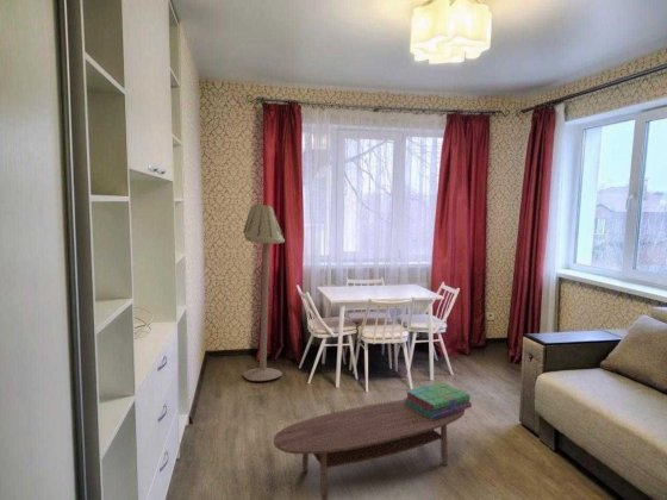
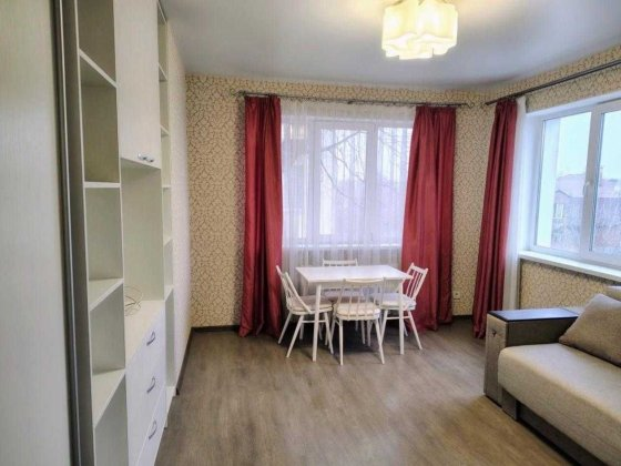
- stack of books [404,381,473,420]
- floor lamp [242,201,286,382]
- coffee table [273,399,466,500]
